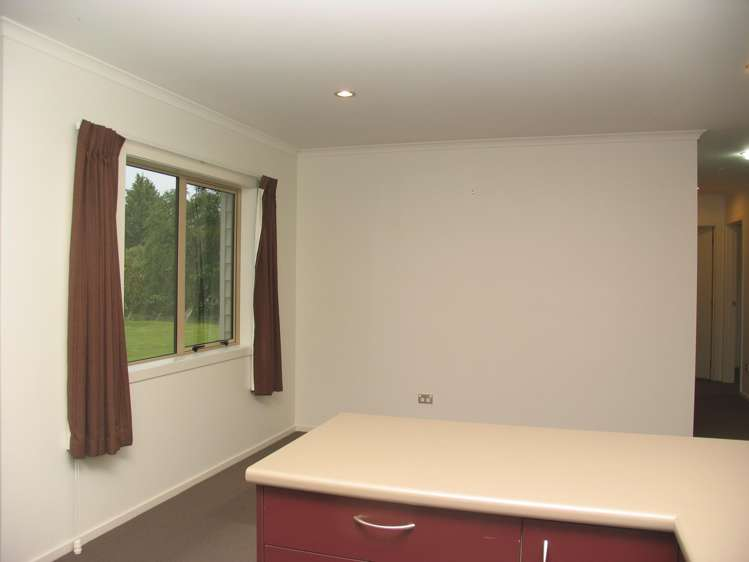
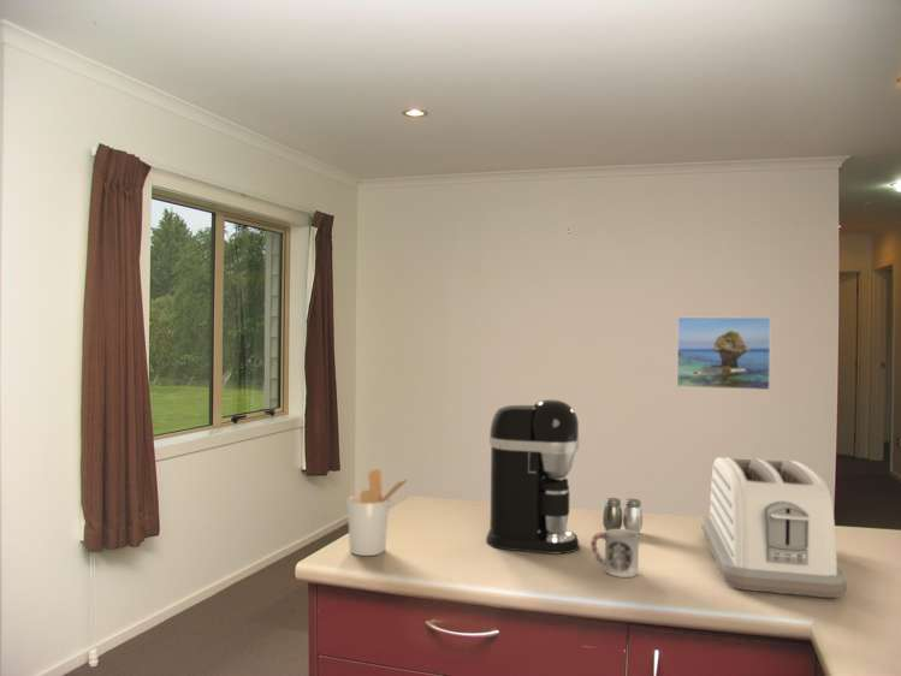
+ coffee maker [485,398,580,555]
+ utensil holder [346,468,413,557]
+ cup [589,528,640,579]
+ salt and pepper shaker [601,497,644,534]
+ toaster [701,456,848,599]
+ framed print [676,316,772,391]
